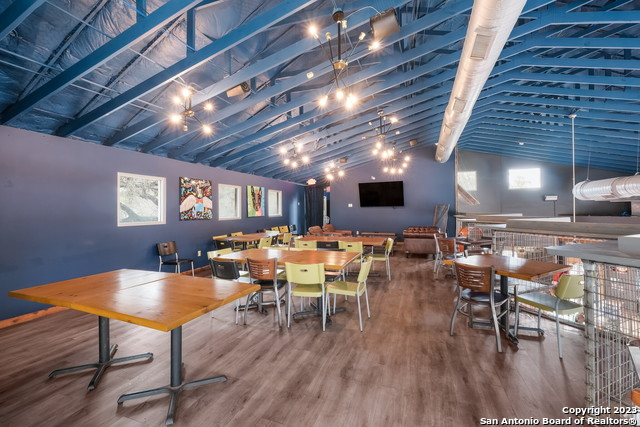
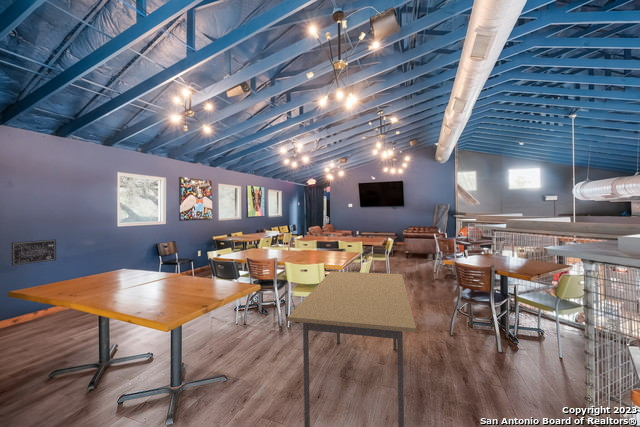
+ wall art [11,239,57,267]
+ dining table [286,270,417,427]
